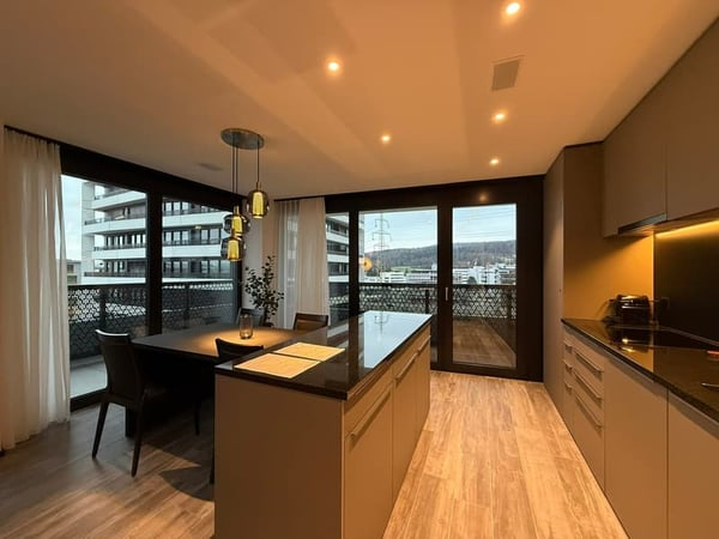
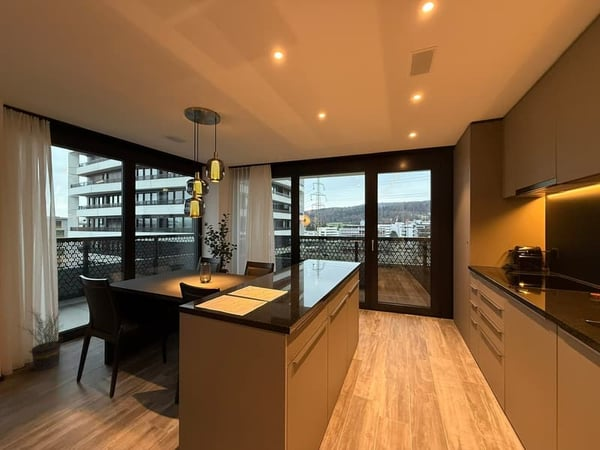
+ potted plant [17,302,69,372]
